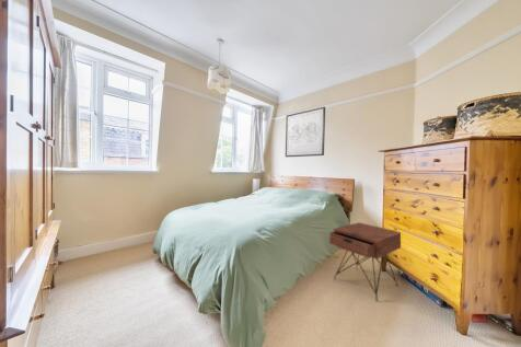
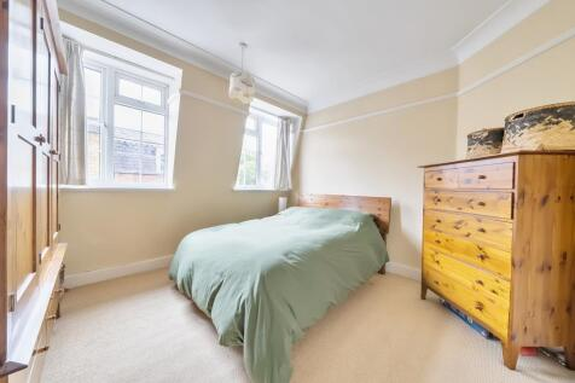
- wall art [285,106,326,158]
- nightstand [328,221,402,302]
